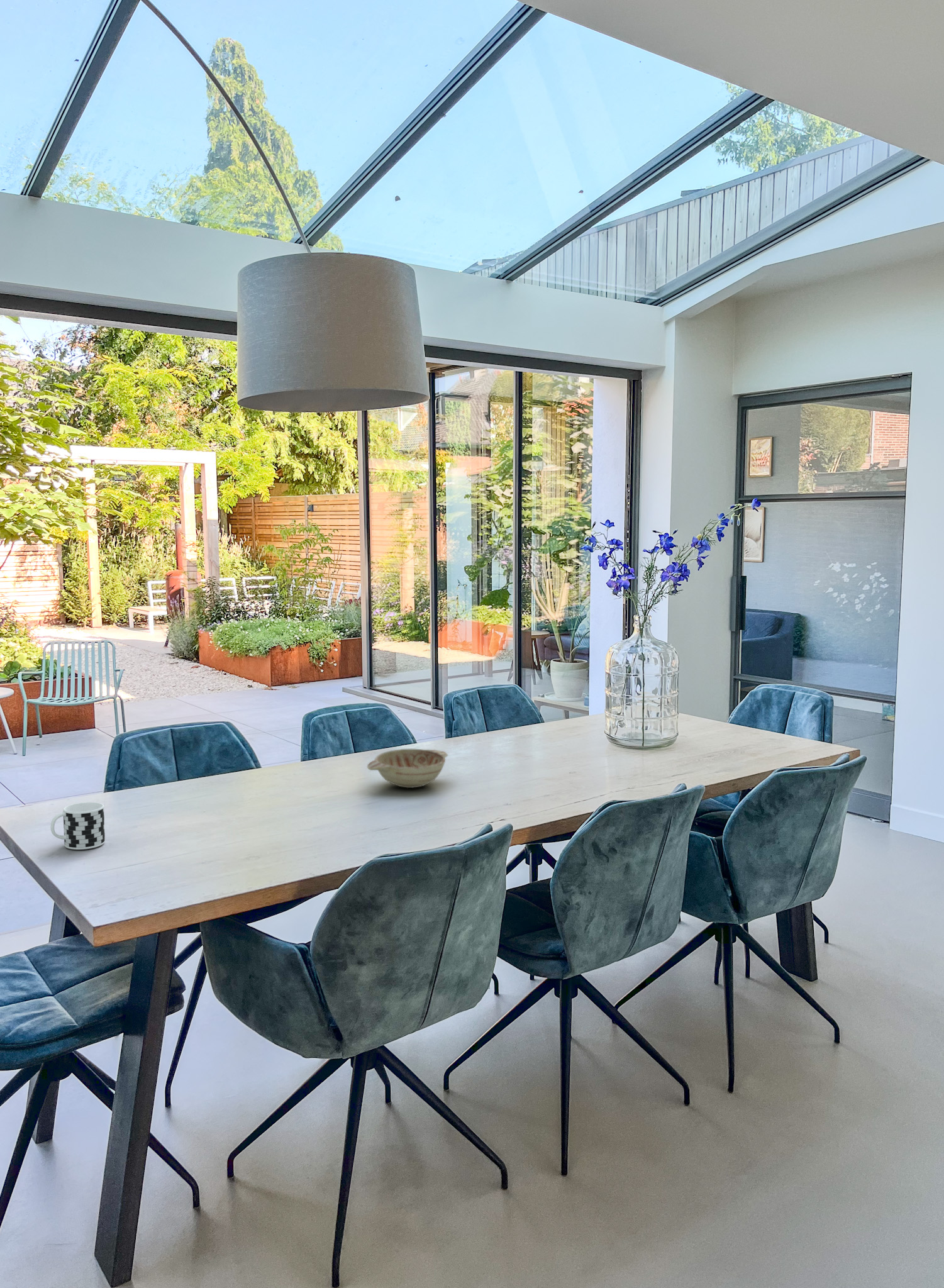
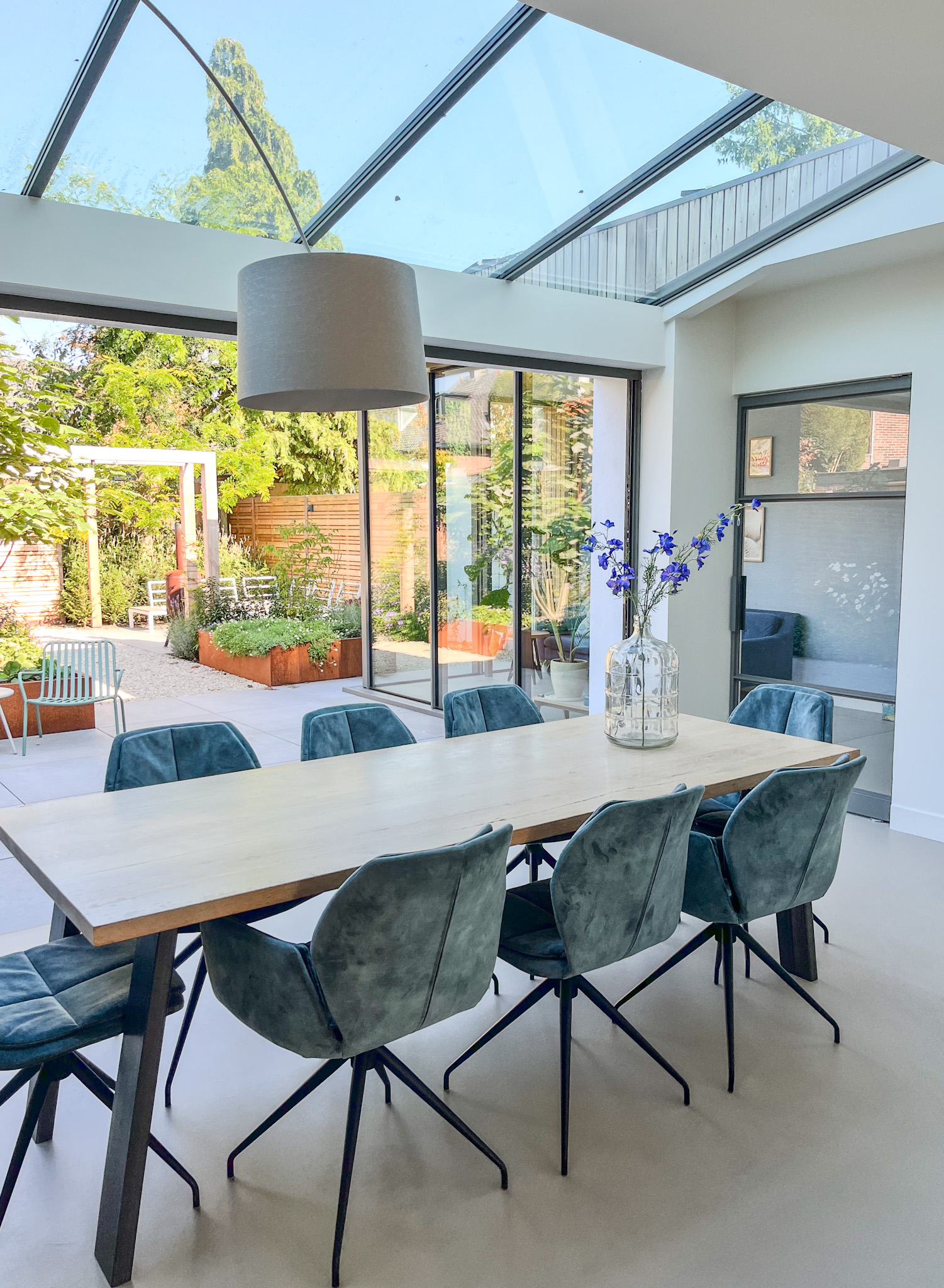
- decorative bowl [367,748,449,789]
- cup [50,802,106,850]
